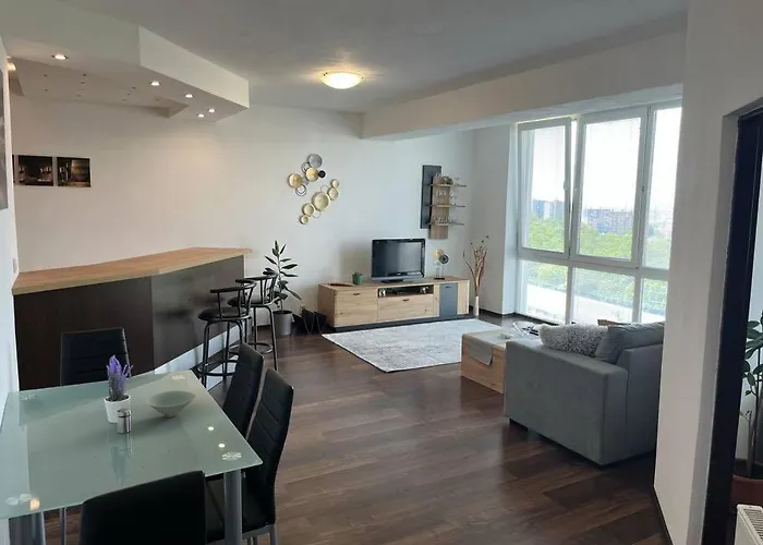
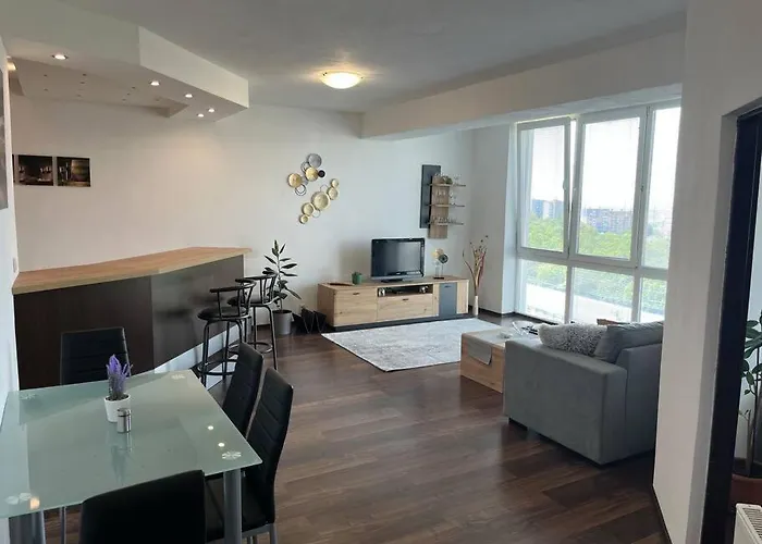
- bowl [145,389,197,419]
